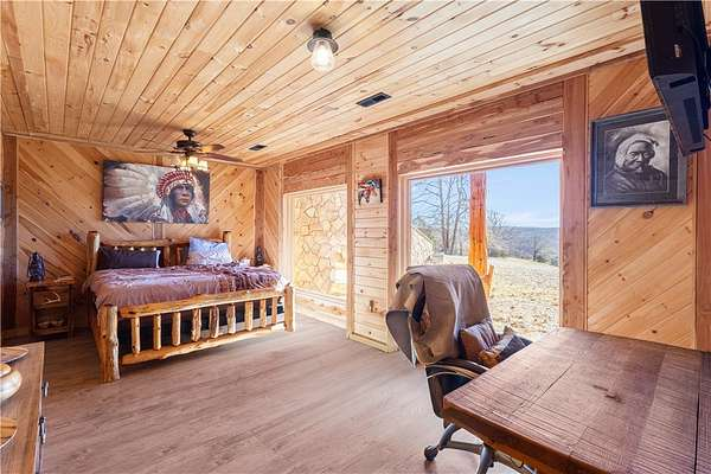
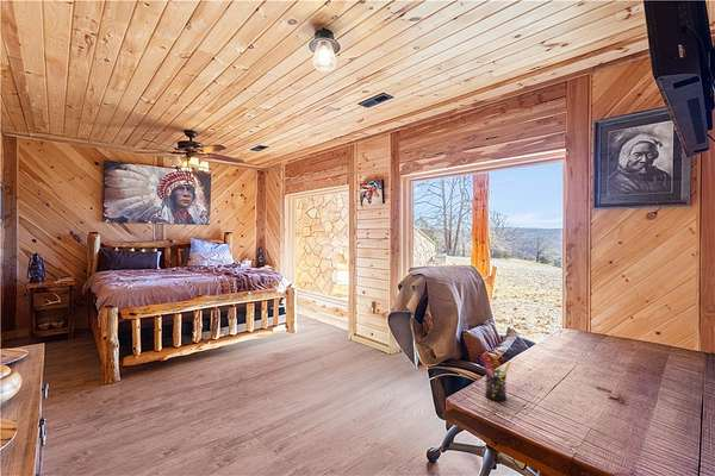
+ pen holder [479,355,512,402]
